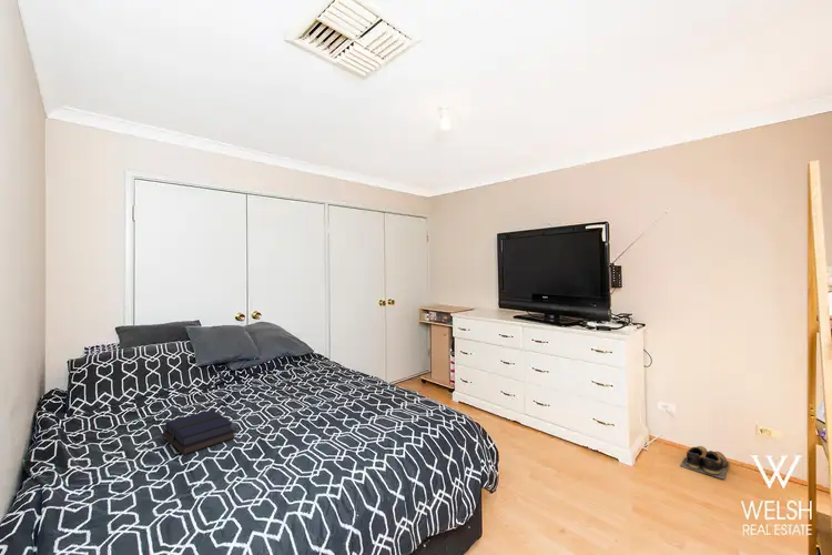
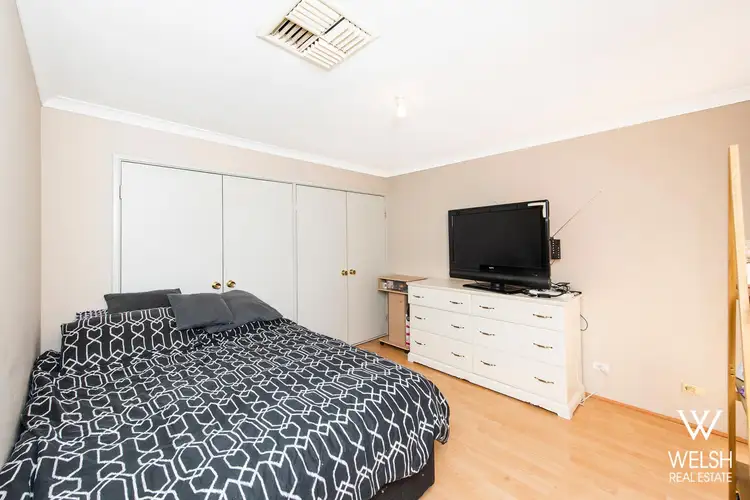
- book [162,408,236,455]
- shoes [679,445,731,480]
